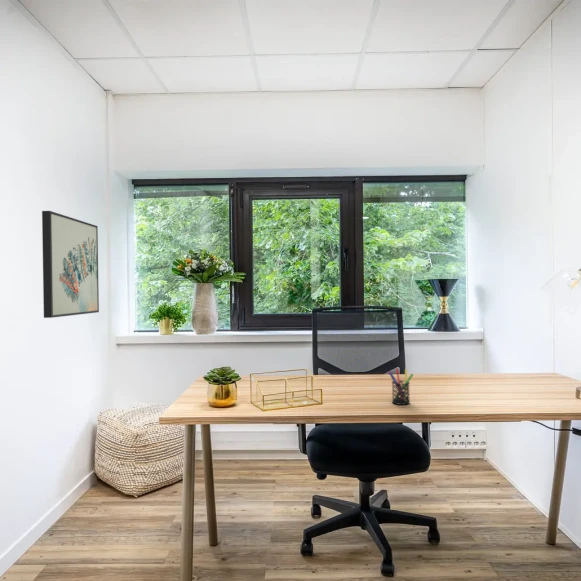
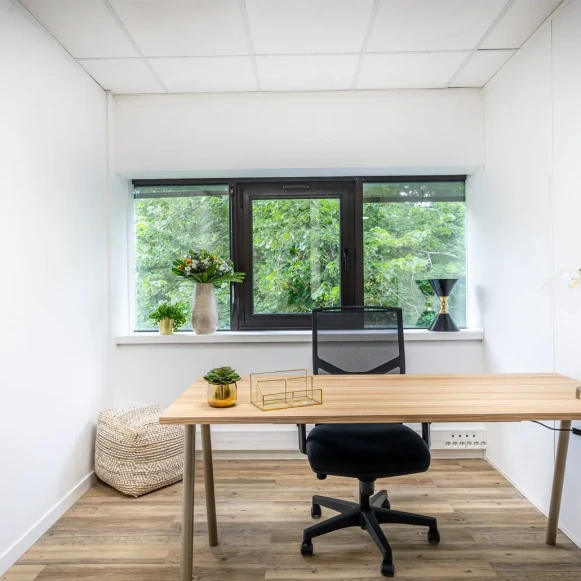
- wall art [41,210,100,319]
- pen holder [387,367,414,406]
